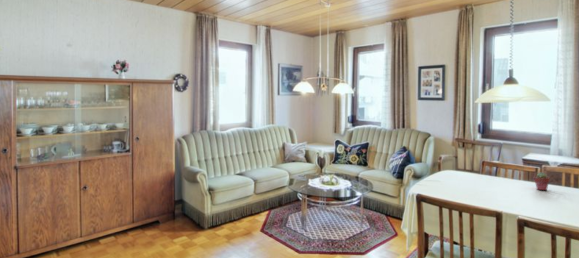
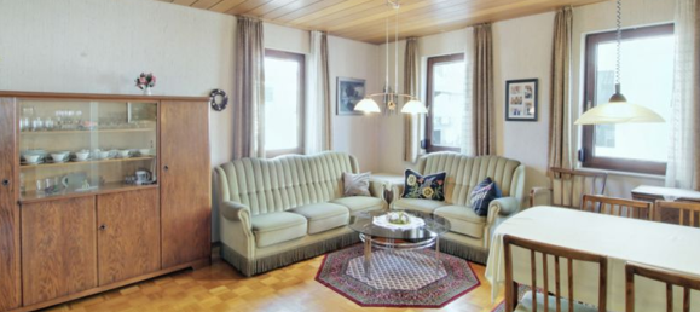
- potted succulent [533,171,551,191]
